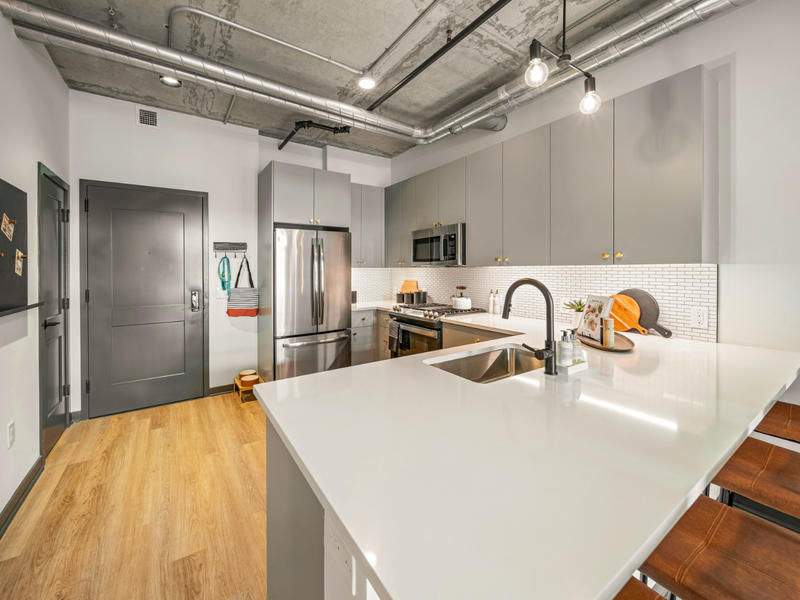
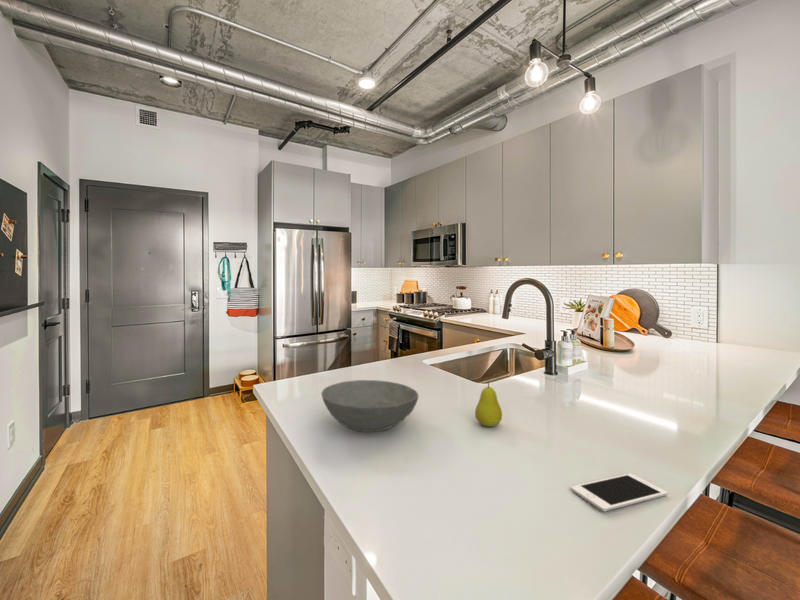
+ fruit [474,381,503,427]
+ cell phone [570,473,668,512]
+ bowl [320,379,419,433]
